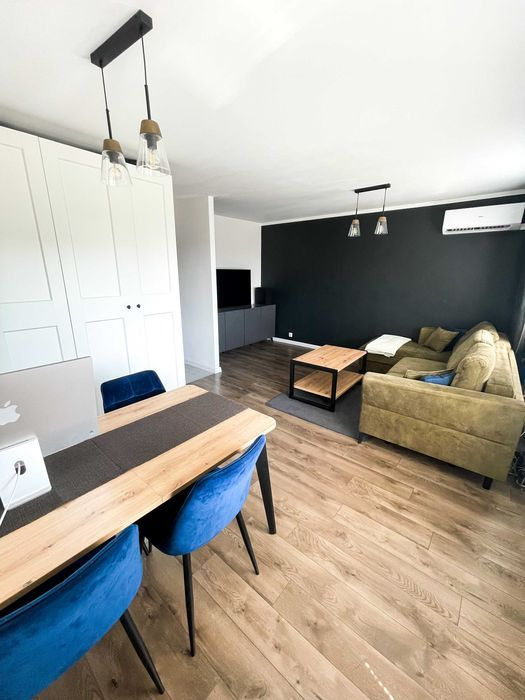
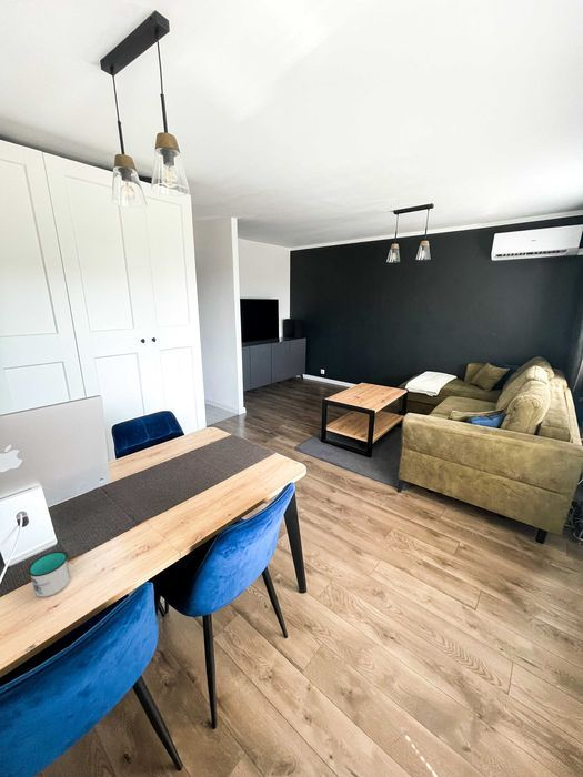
+ mug [27,551,71,598]
